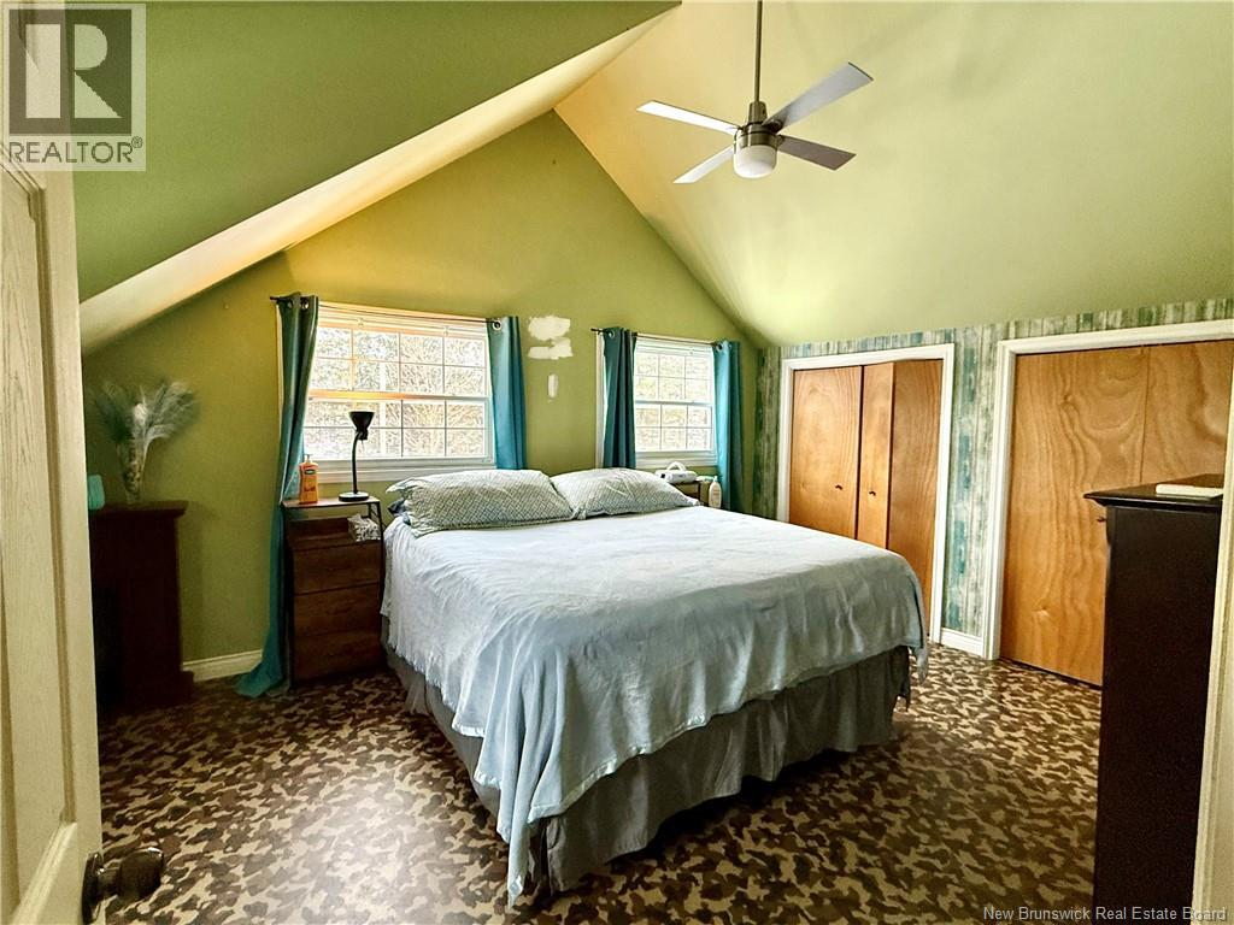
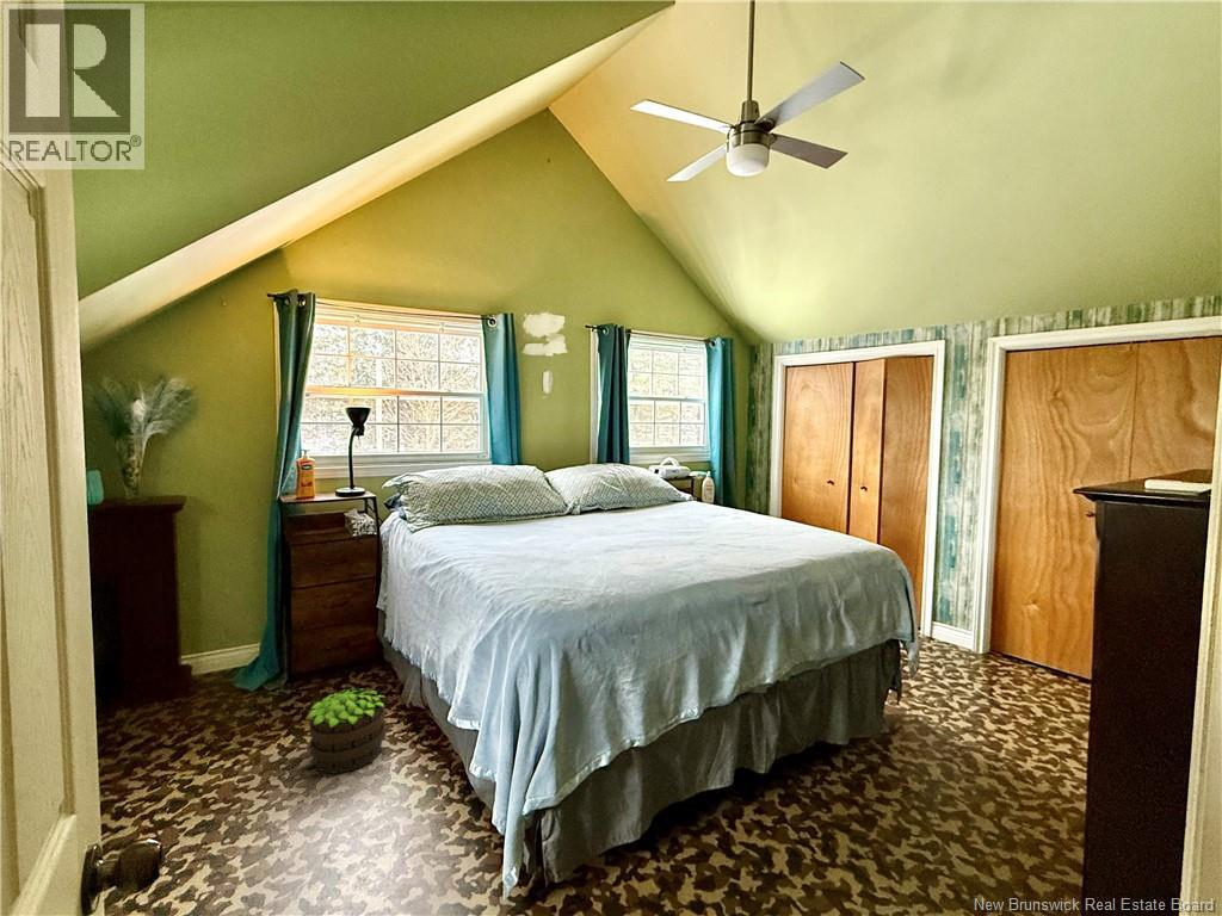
+ potted plant [306,687,387,775]
